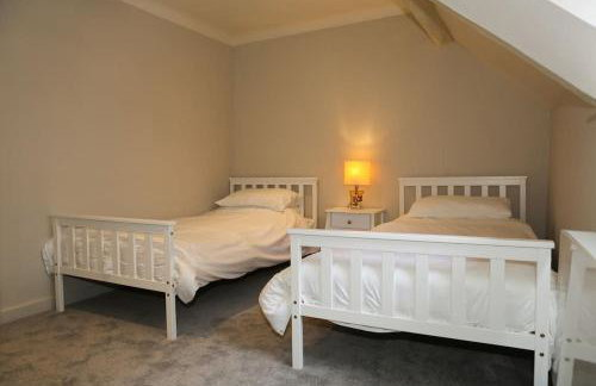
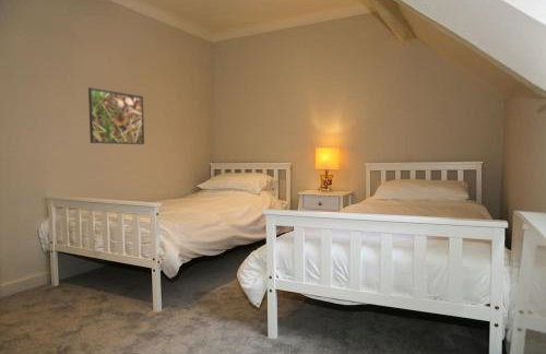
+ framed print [87,86,145,145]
